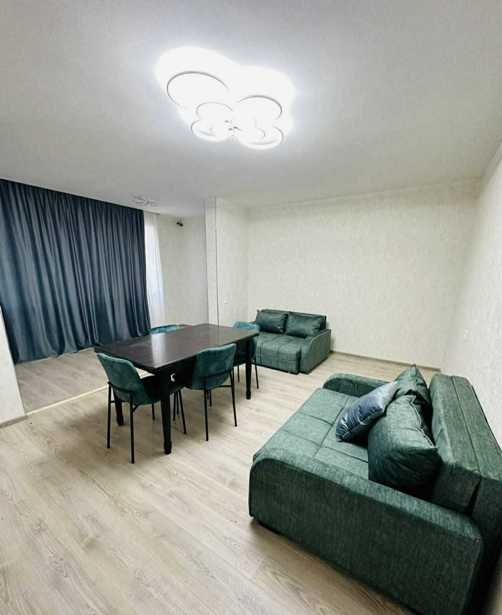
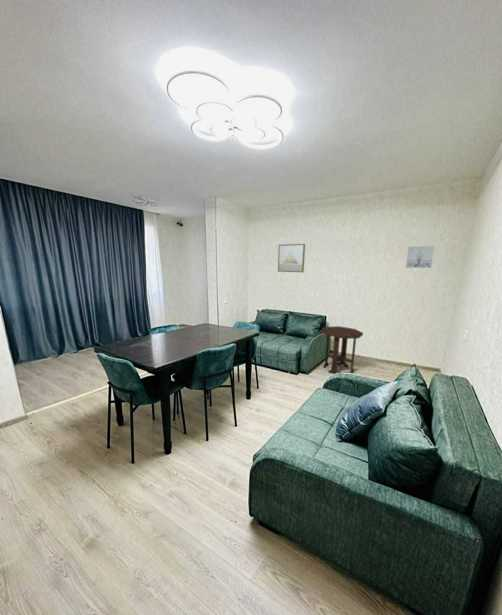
+ wall art [277,243,306,273]
+ side table [320,325,364,374]
+ wall art [405,245,435,269]
